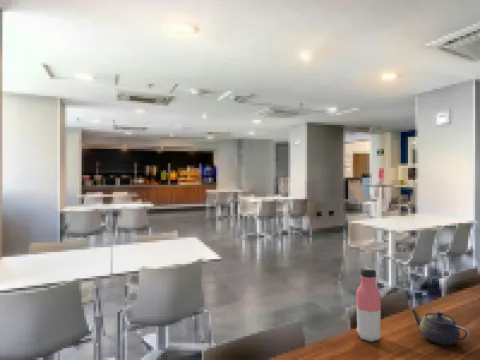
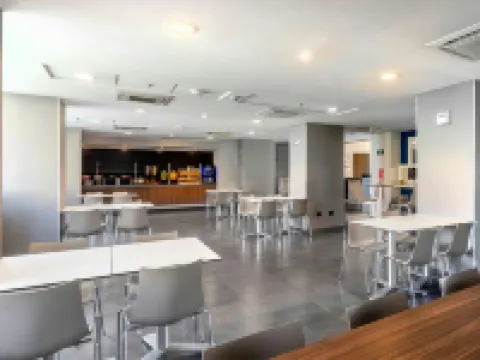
- water bottle [355,266,382,343]
- teapot [409,307,470,346]
